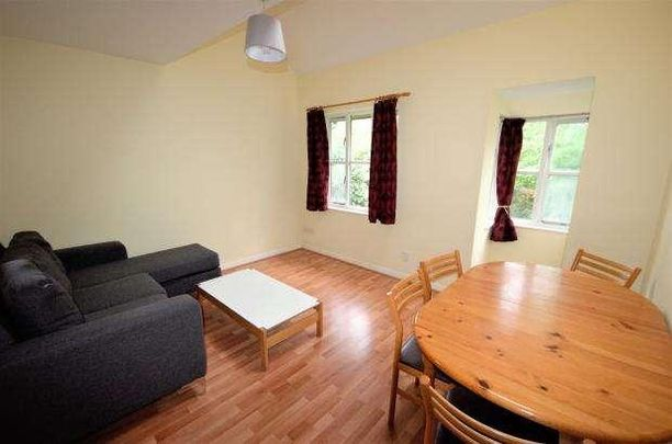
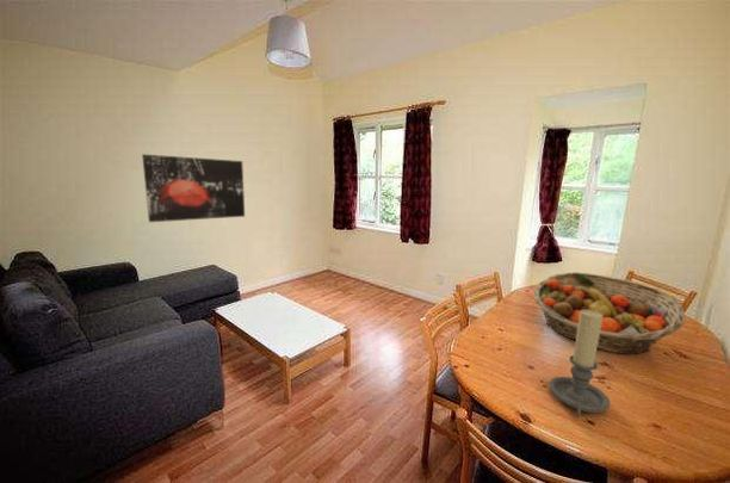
+ candle holder [548,310,611,419]
+ wall art [141,153,246,223]
+ fruit basket [532,271,686,355]
